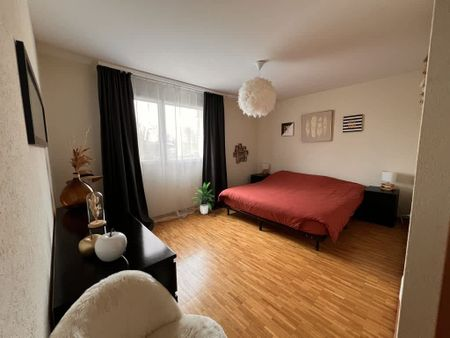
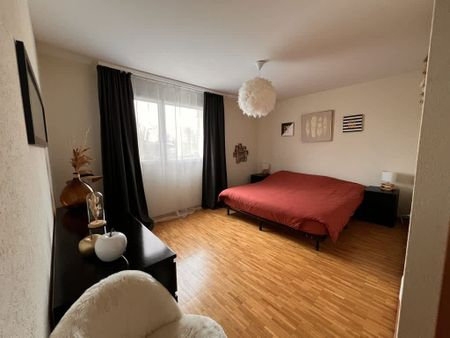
- indoor plant [190,182,216,215]
